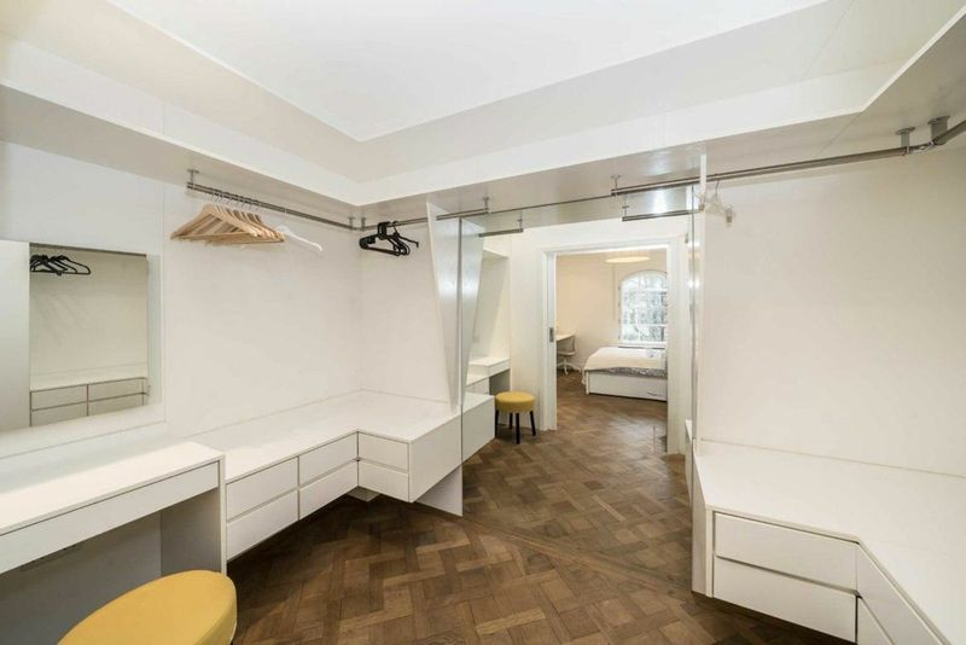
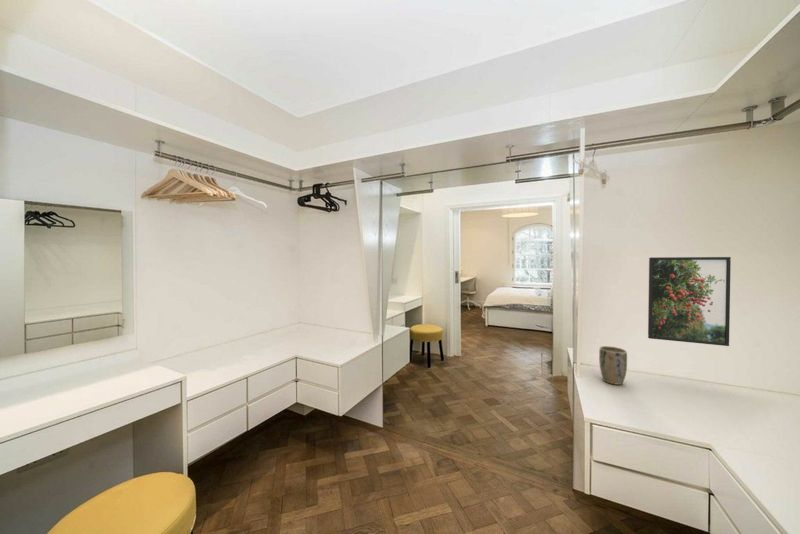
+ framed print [647,256,732,347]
+ plant pot [598,345,628,386]
